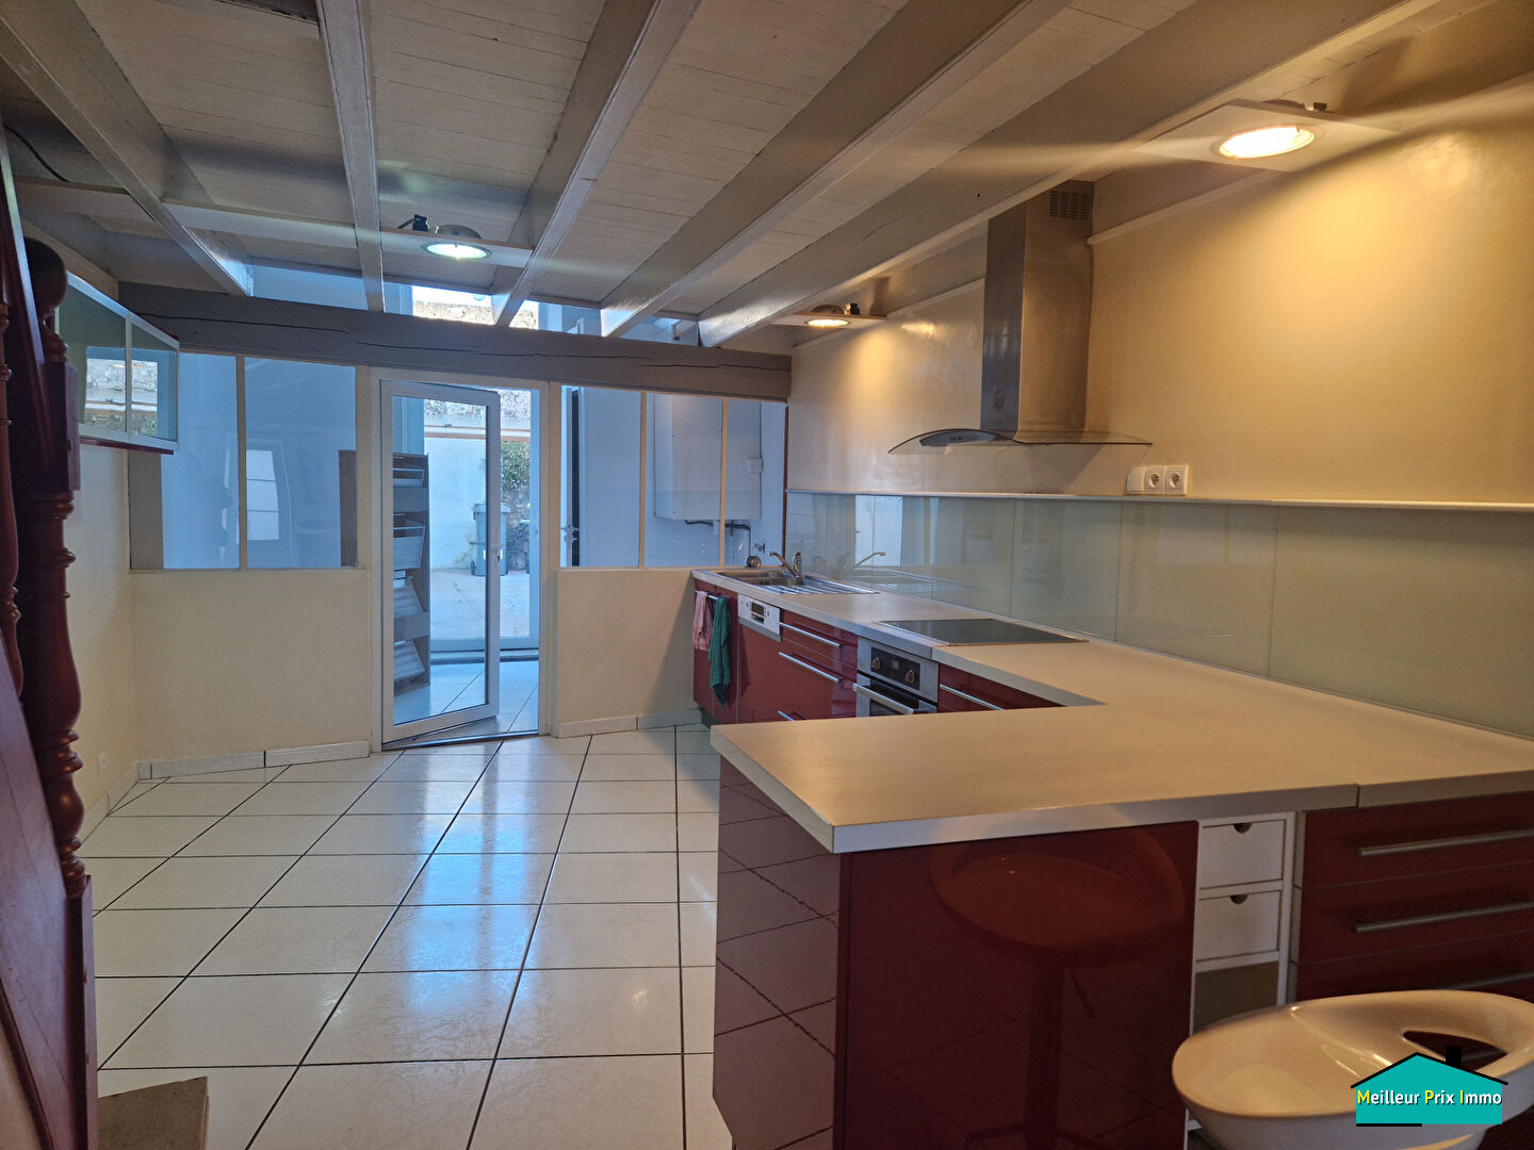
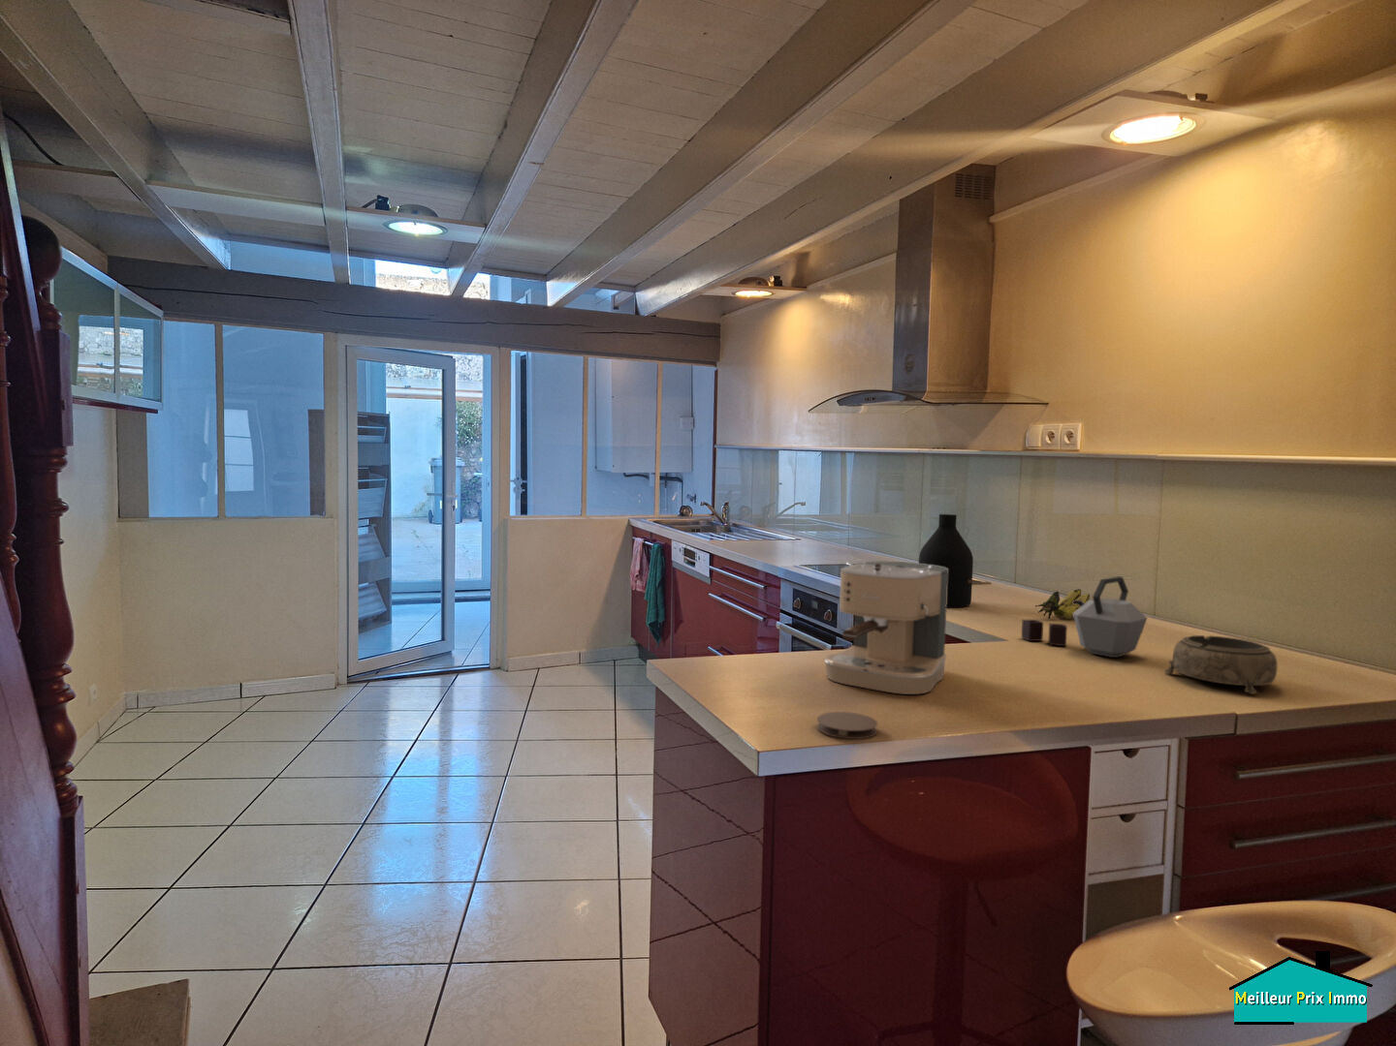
+ coffee maker [823,559,949,696]
+ kettle [1021,576,1148,658]
+ banana [1034,588,1090,620]
+ coaster [816,711,878,739]
+ decorative bowl [1163,634,1278,696]
+ bottle [918,513,974,609]
